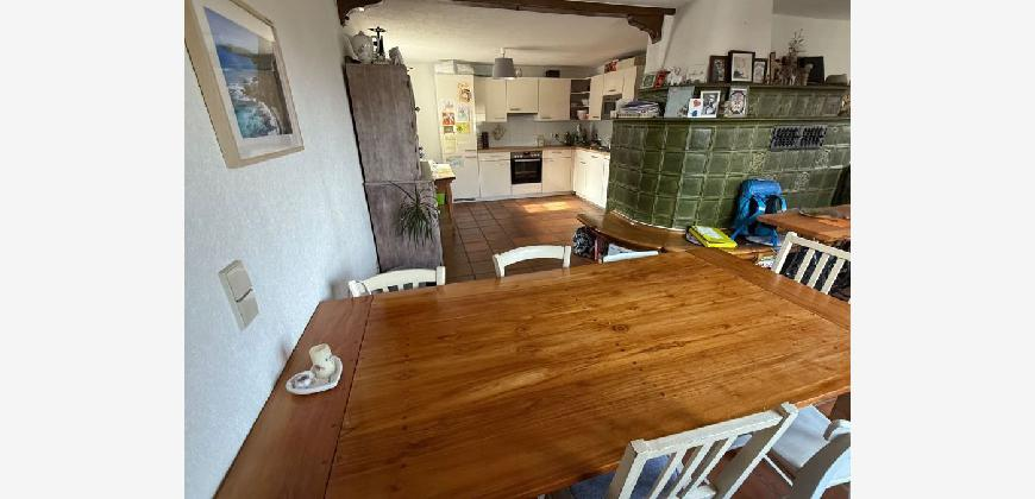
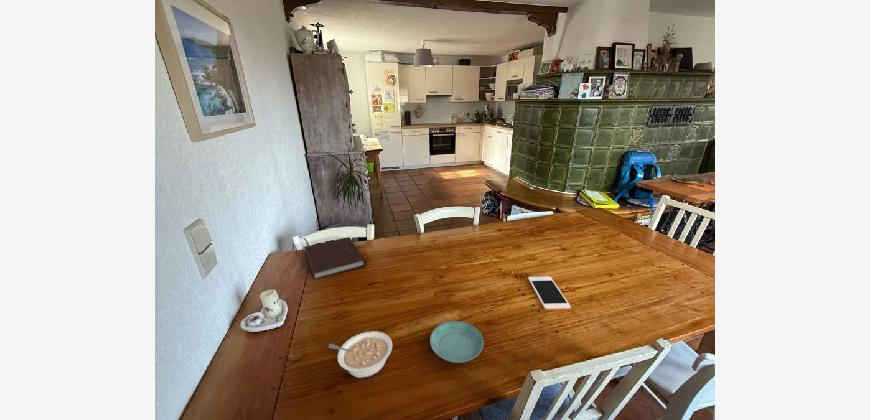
+ legume [327,330,393,379]
+ cell phone [527,275,572,311]
+ notebook [304,236,367,280]
+ saucer [429,320,484,364]
